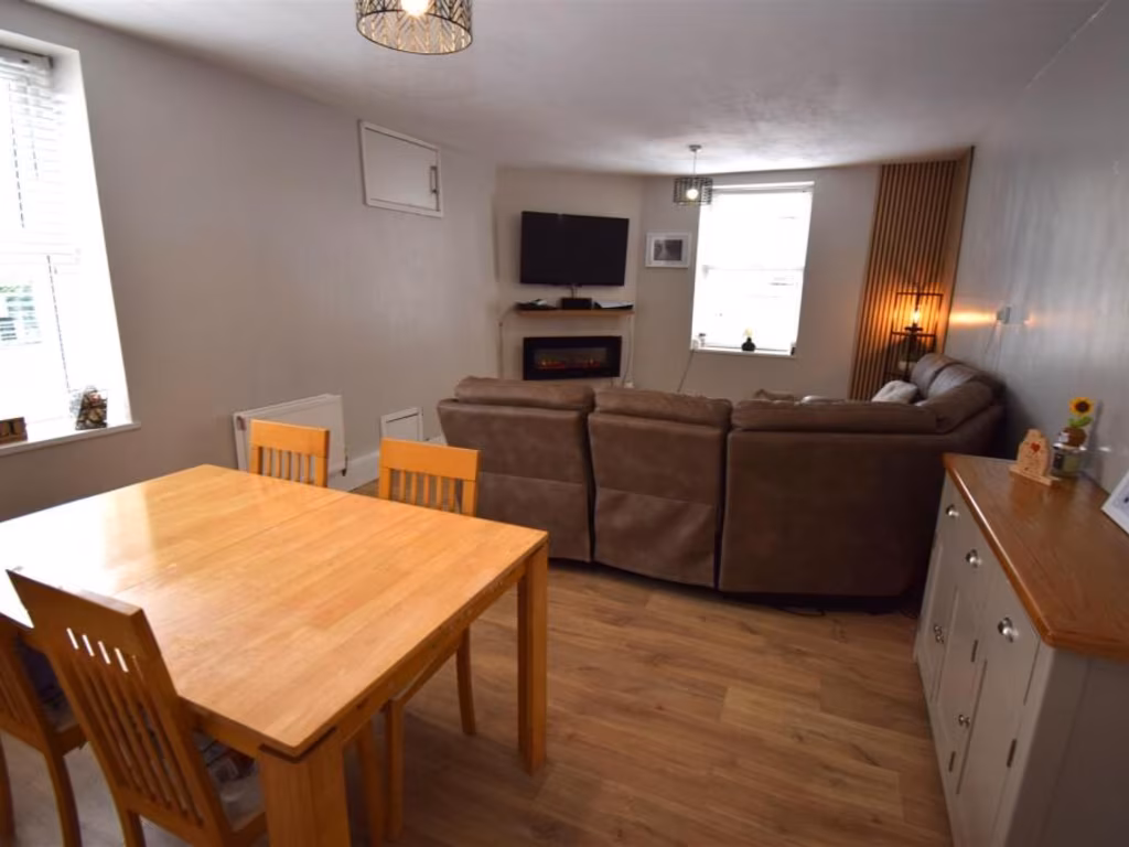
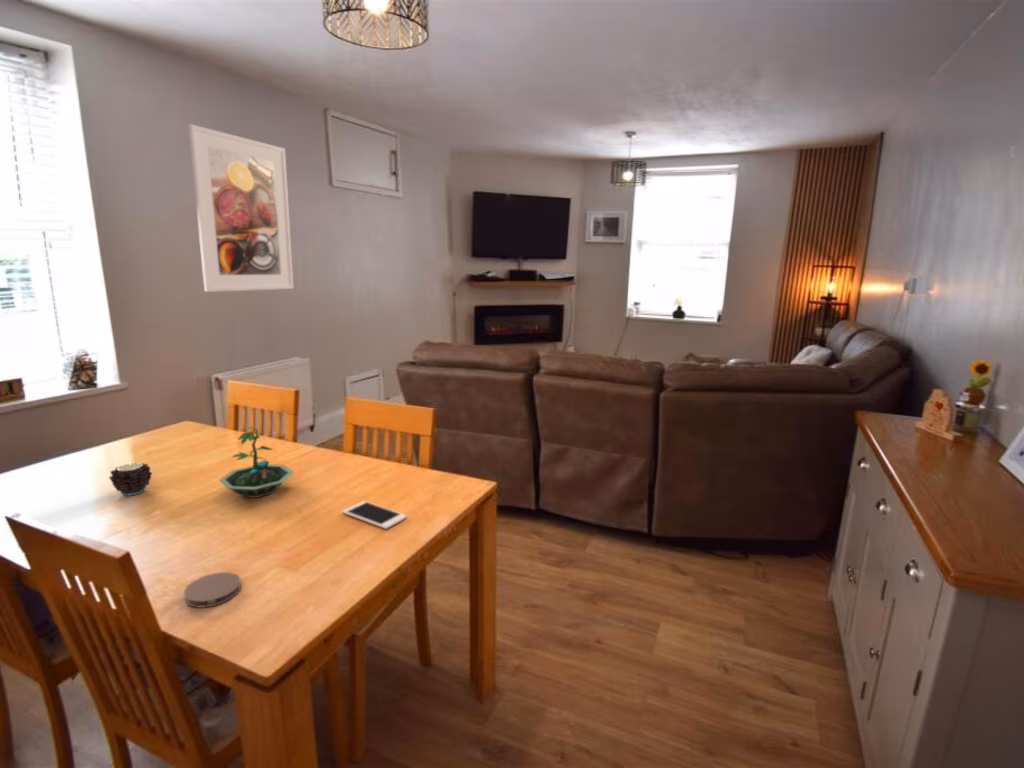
+ candle [108,462,153,496]
+ cell phone [341,500,408,530]
+ coaster [183,571,242,609]
+ terrarium [218,426,295,499]
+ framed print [187,123,294,293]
